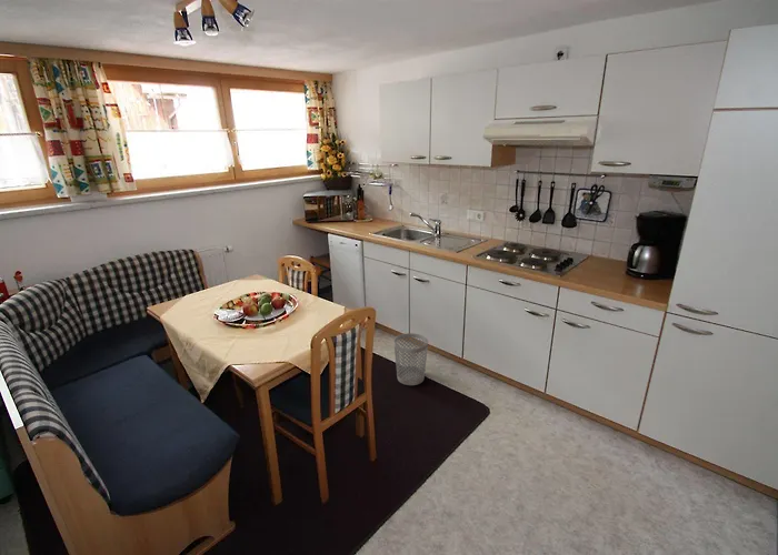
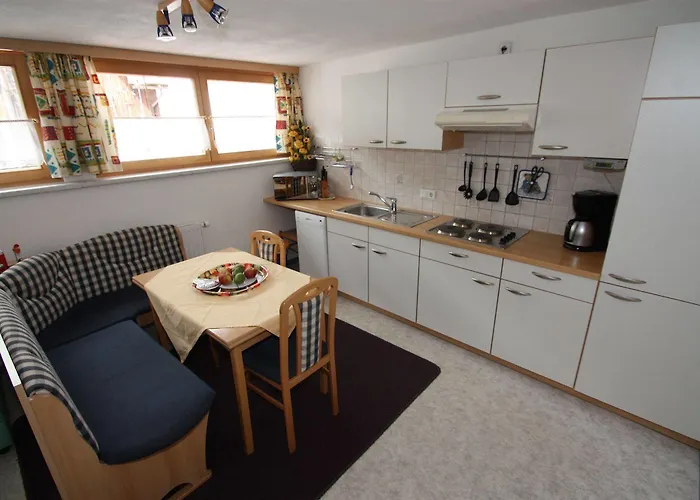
- wastebasket [392,332,429,386]
